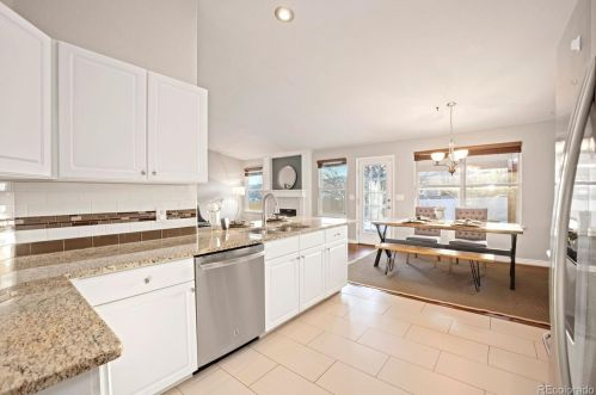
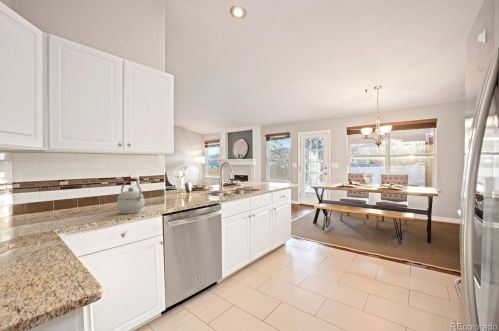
+ kettle [115,177,146,214]
